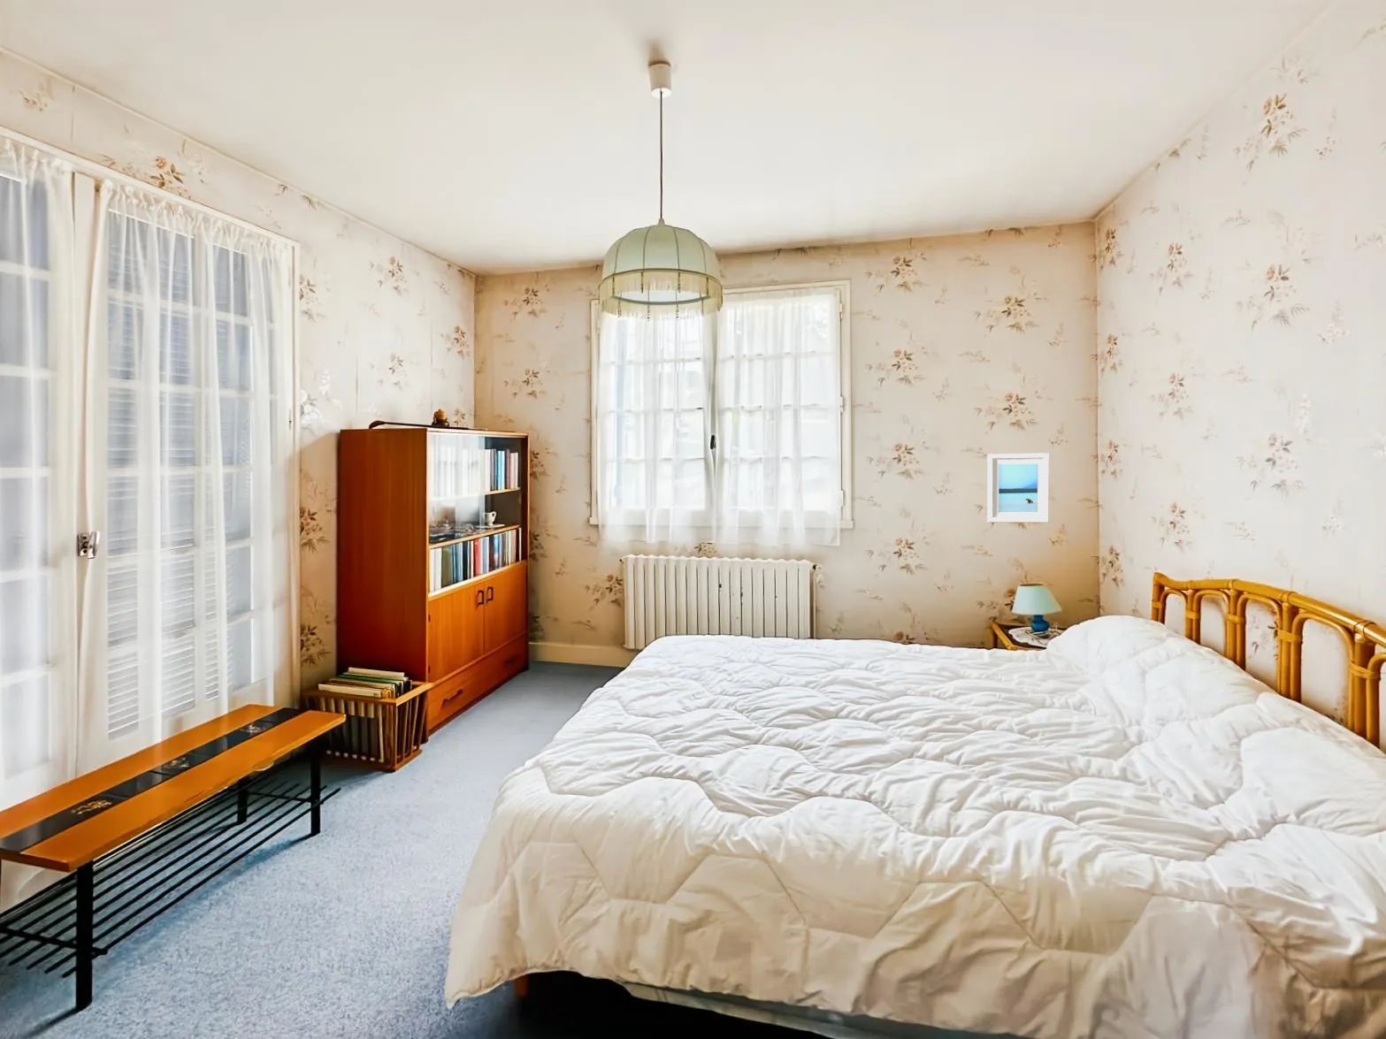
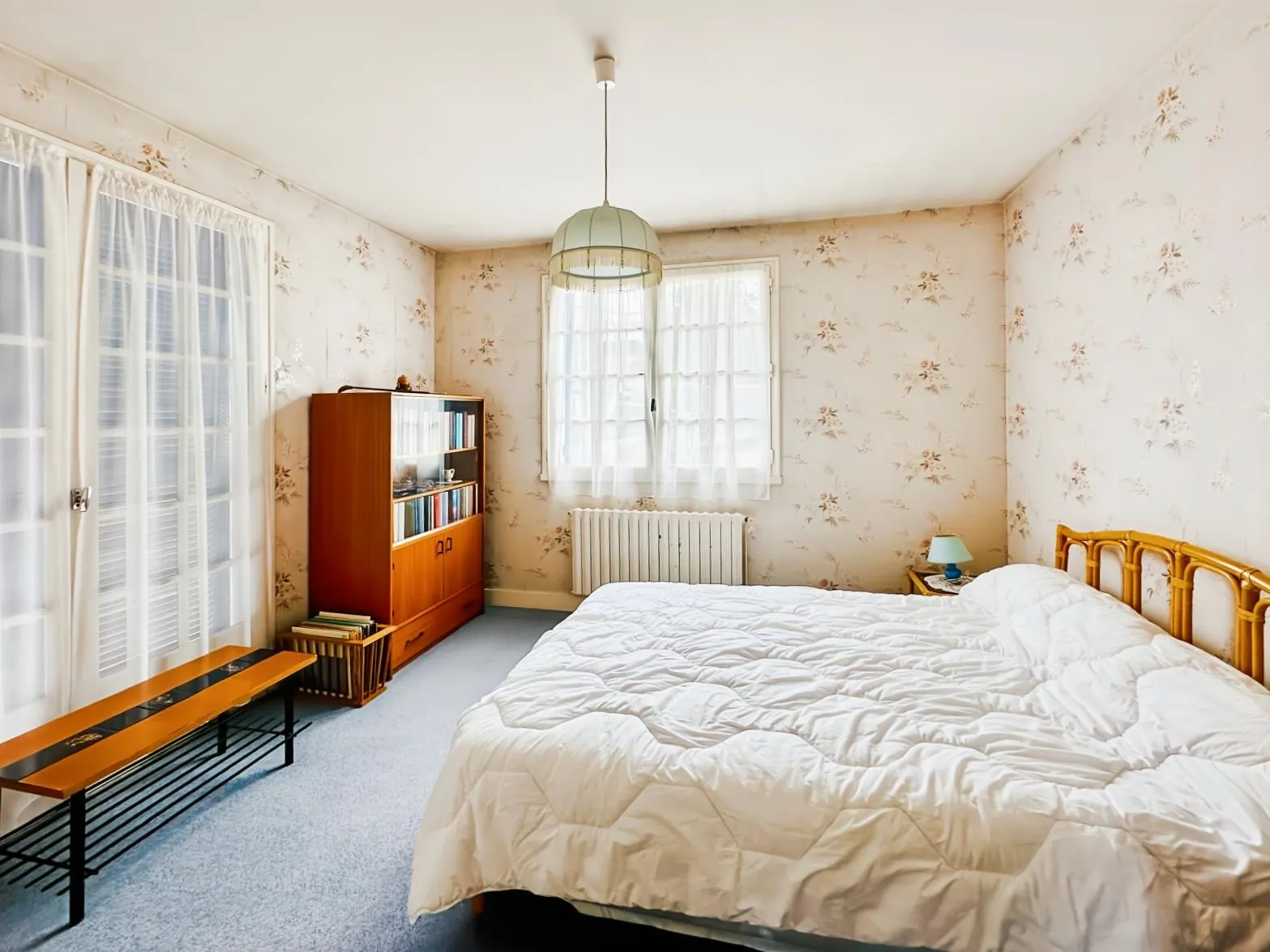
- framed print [987,452,1050,524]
